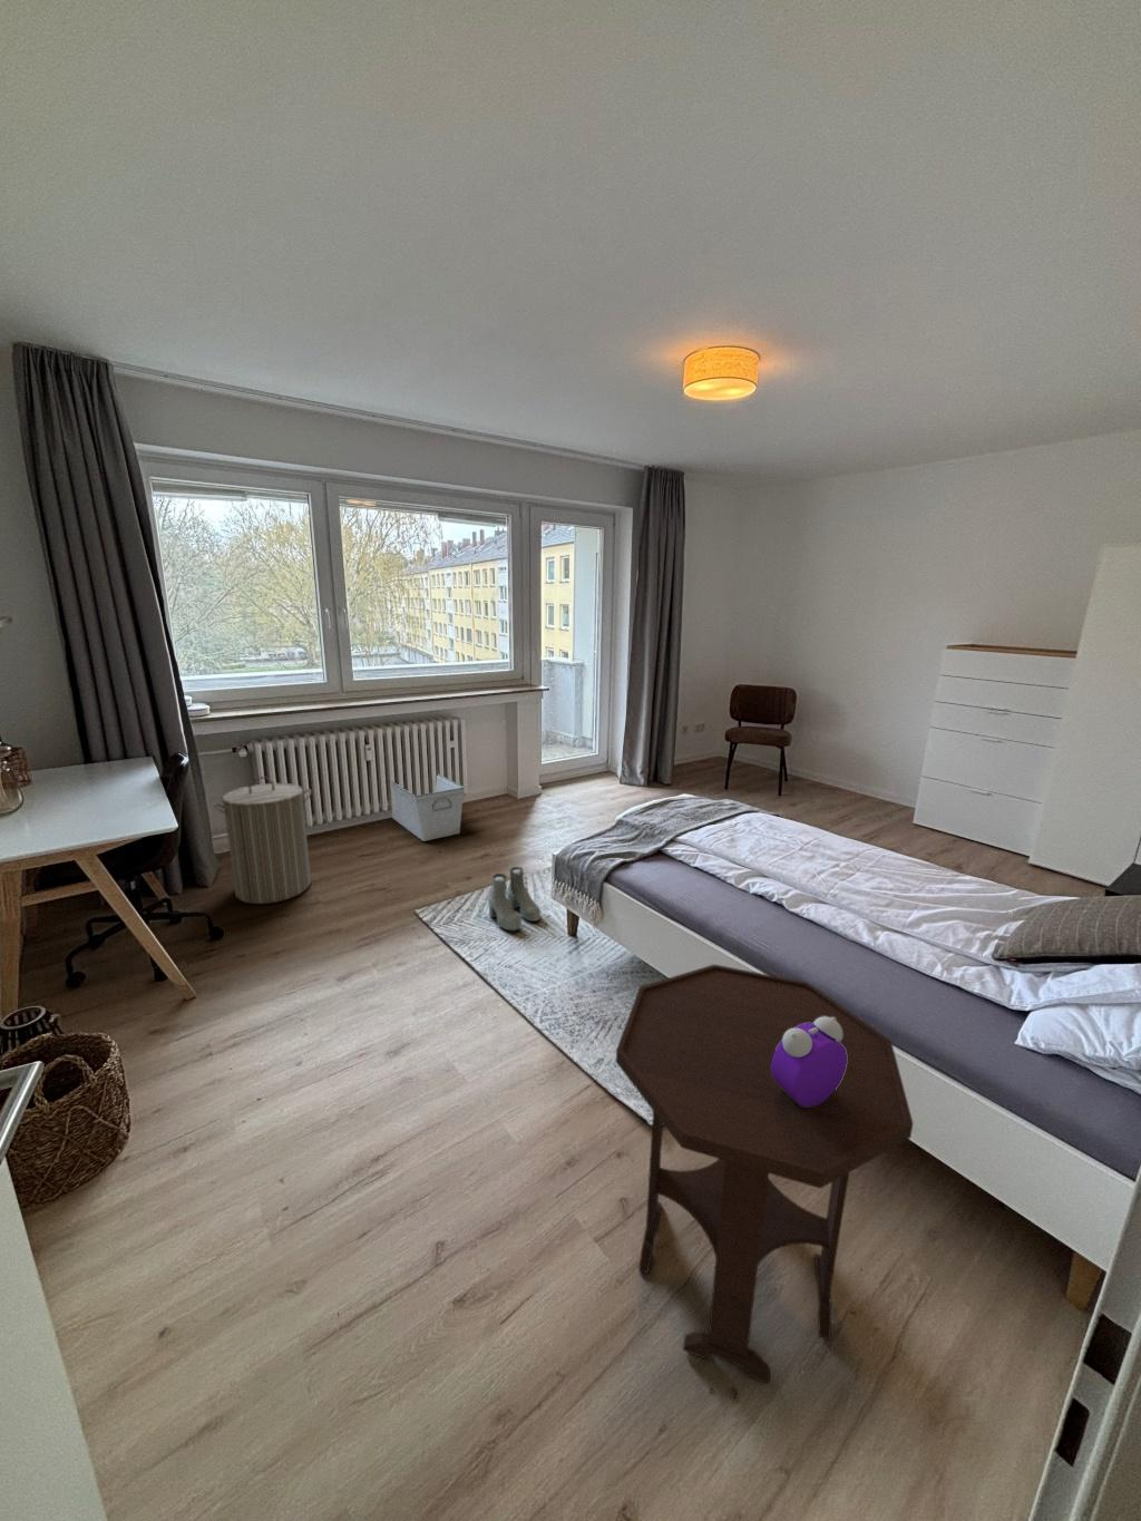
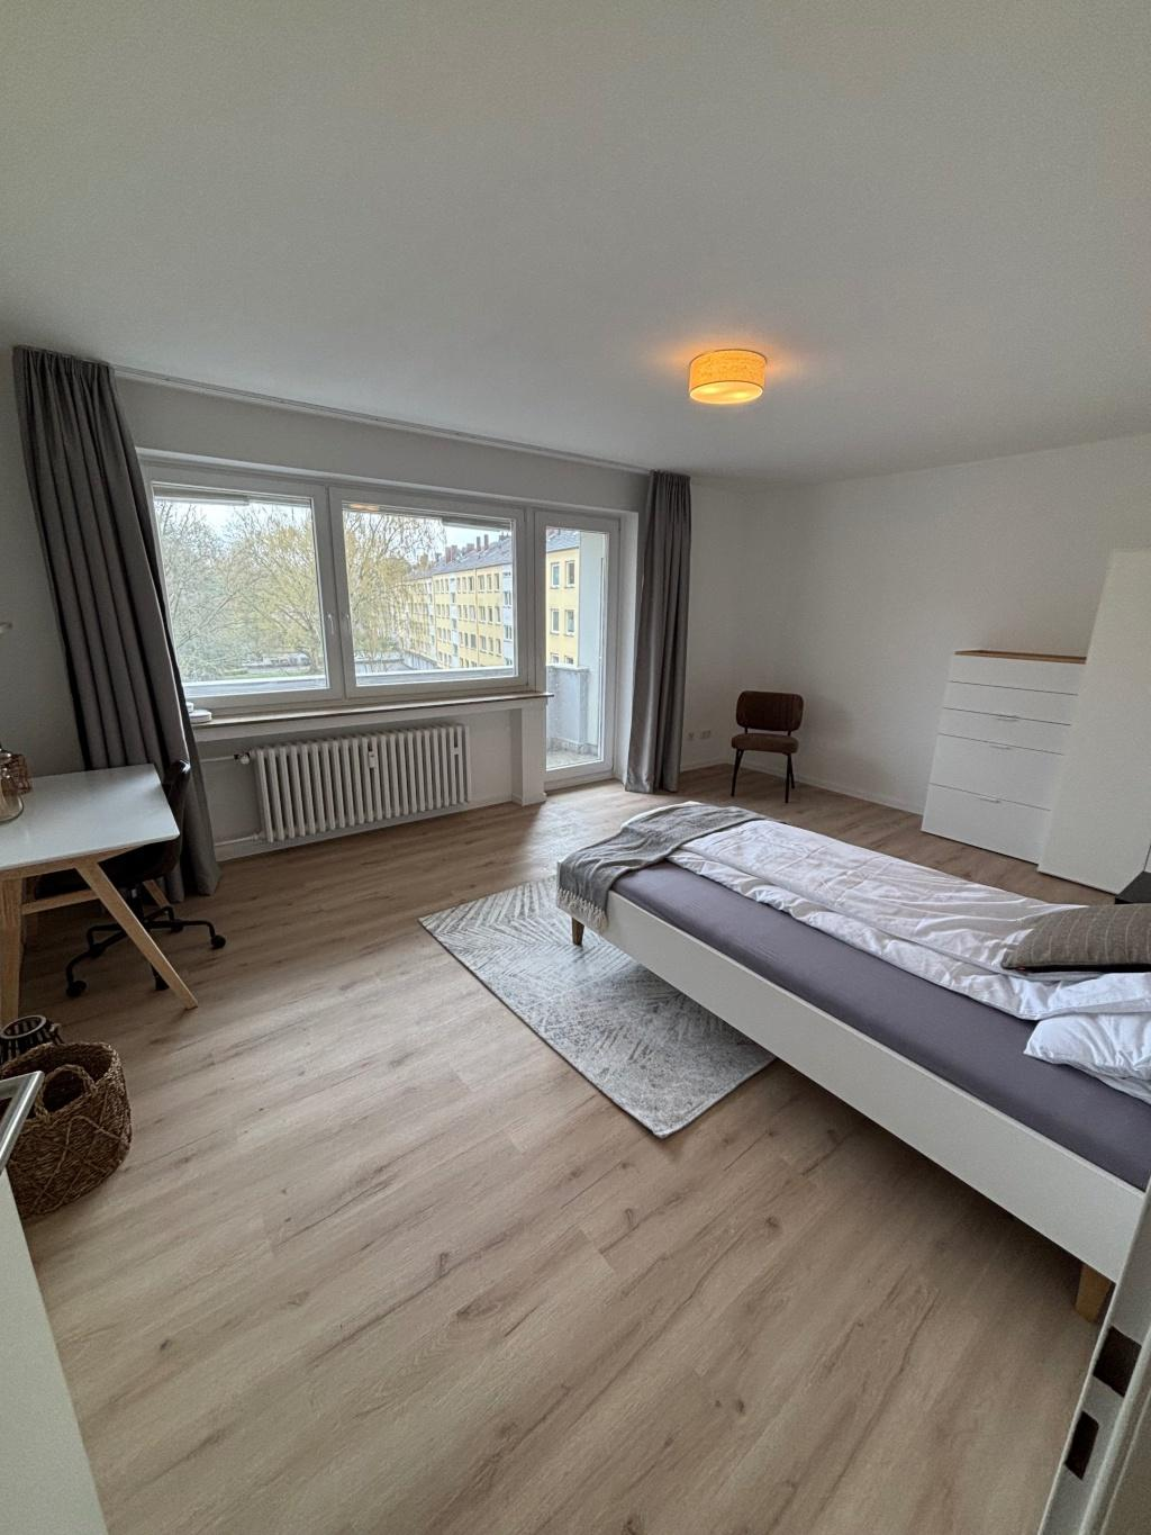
- laundry hamper [212,775,313,905]
- alarm clock [771,1016,847,1106]
- side table [615,962,914,1386]
- boots [487,865,543,931]
- storage bin [390,772,465,843]
